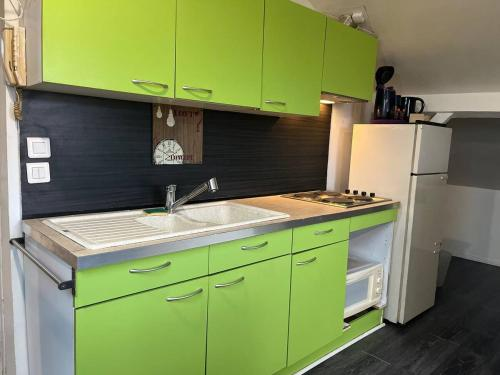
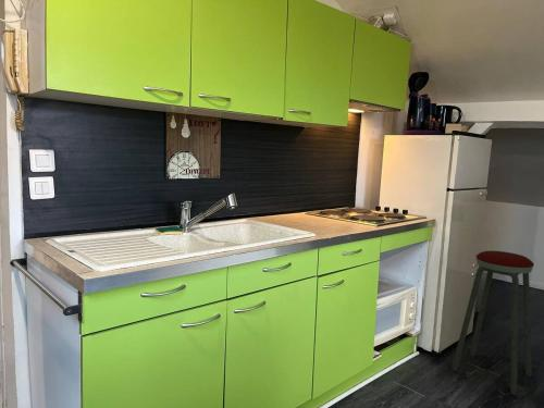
+ music stool [450,249,535,396]
